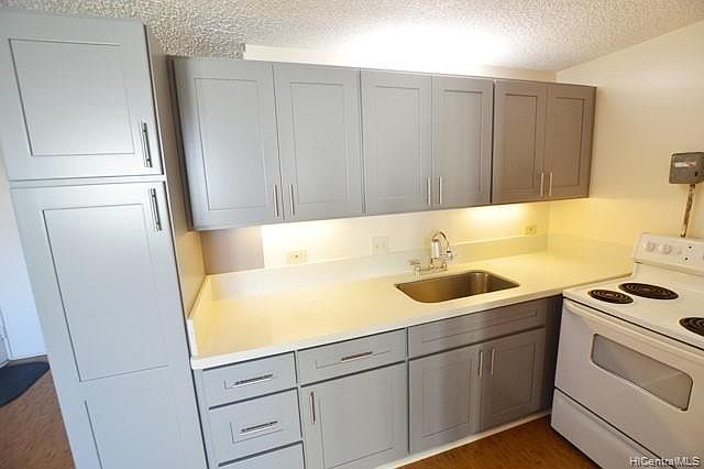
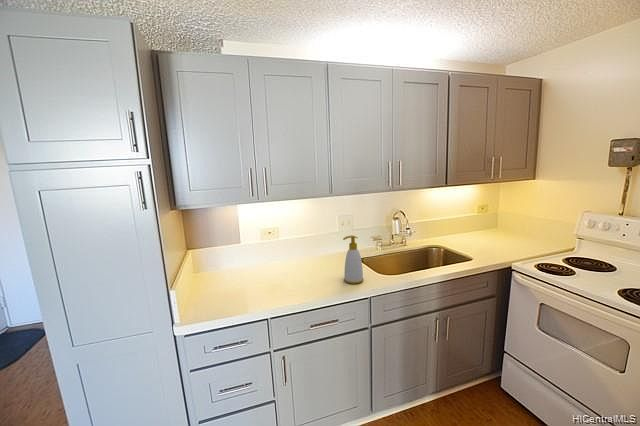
+ soap bottle [342,234,364,285]
